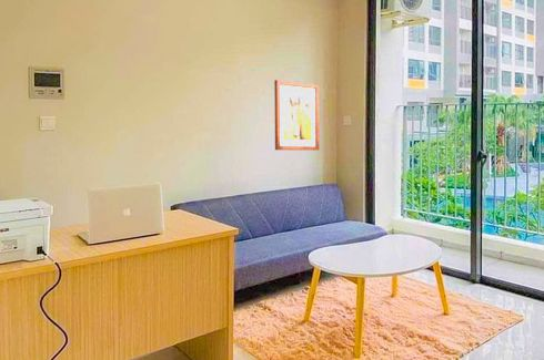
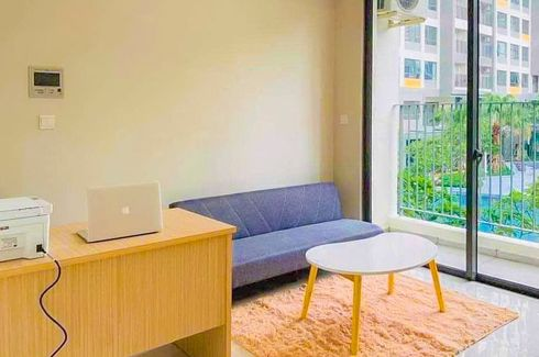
- wall art [273,79,320,151]
